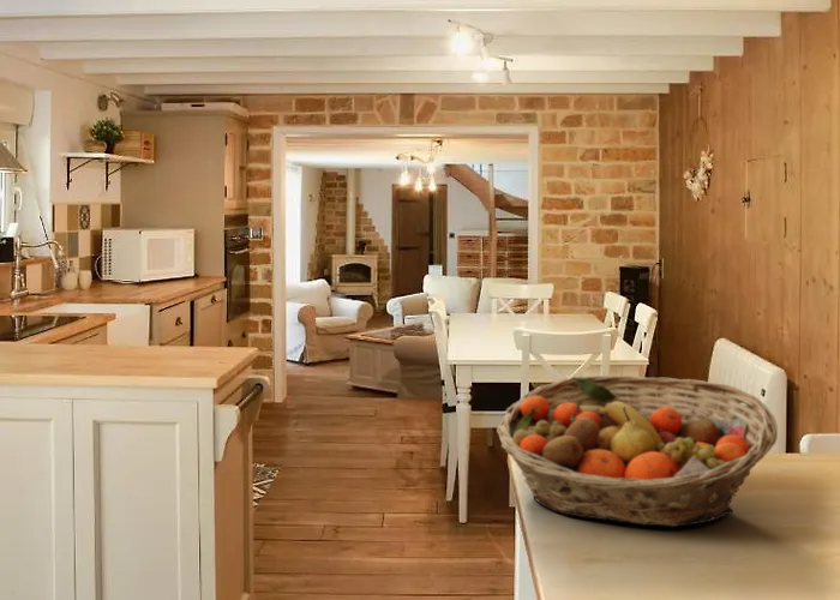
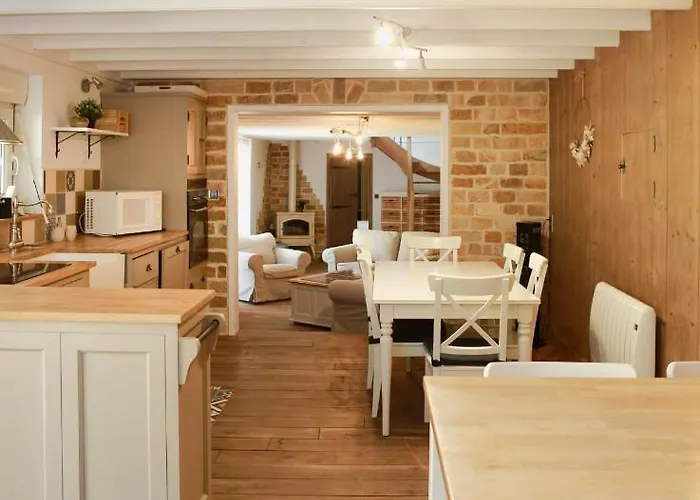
- fruit basket [496,374,779,528]
